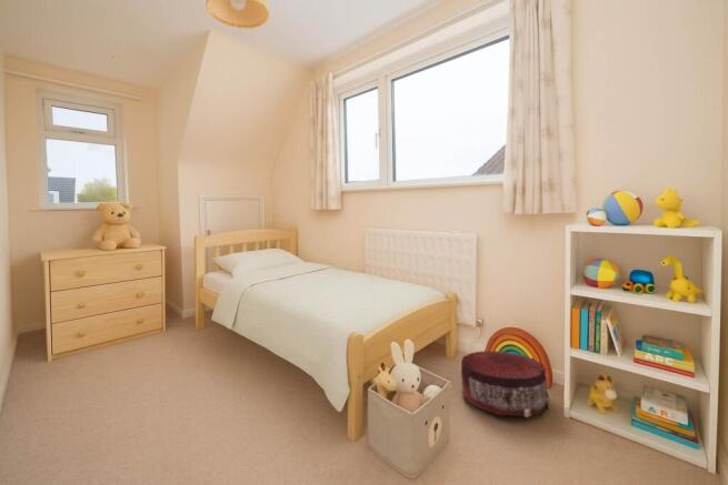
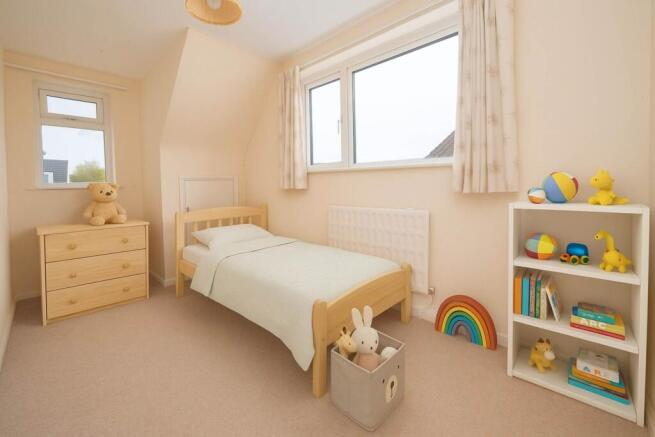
- pouf [460,350,550,418]
